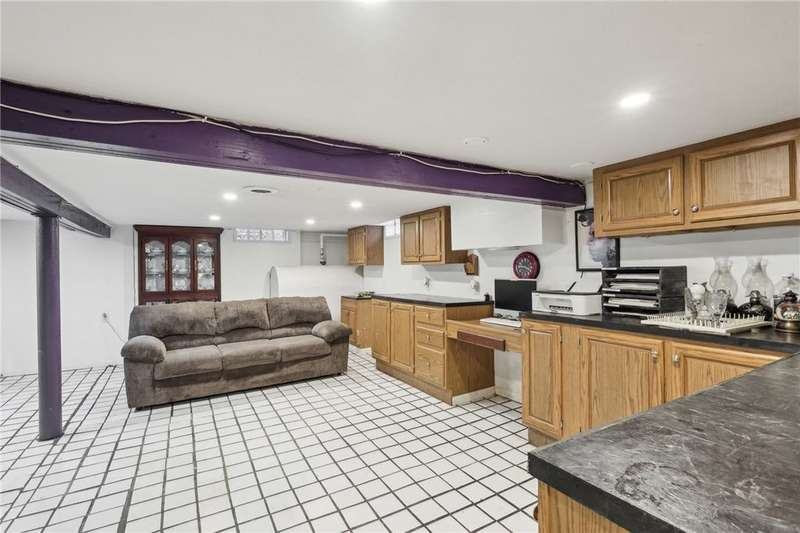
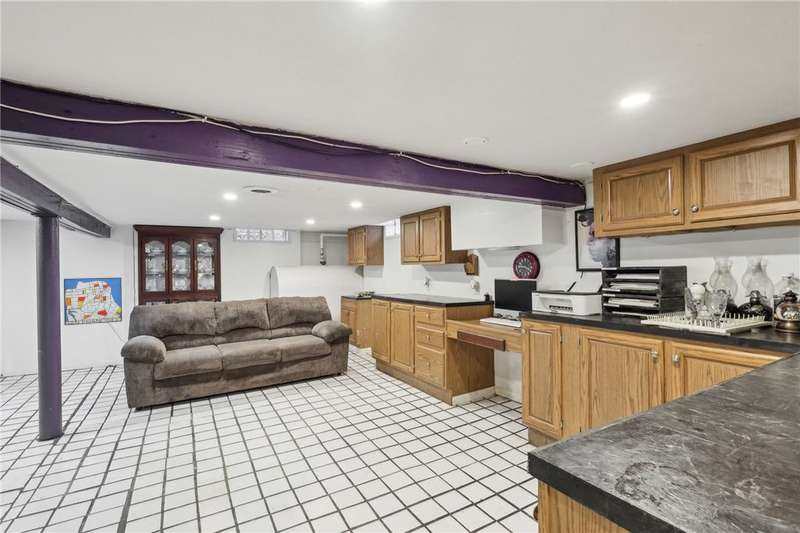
+ wall art [63,277,123,326]
